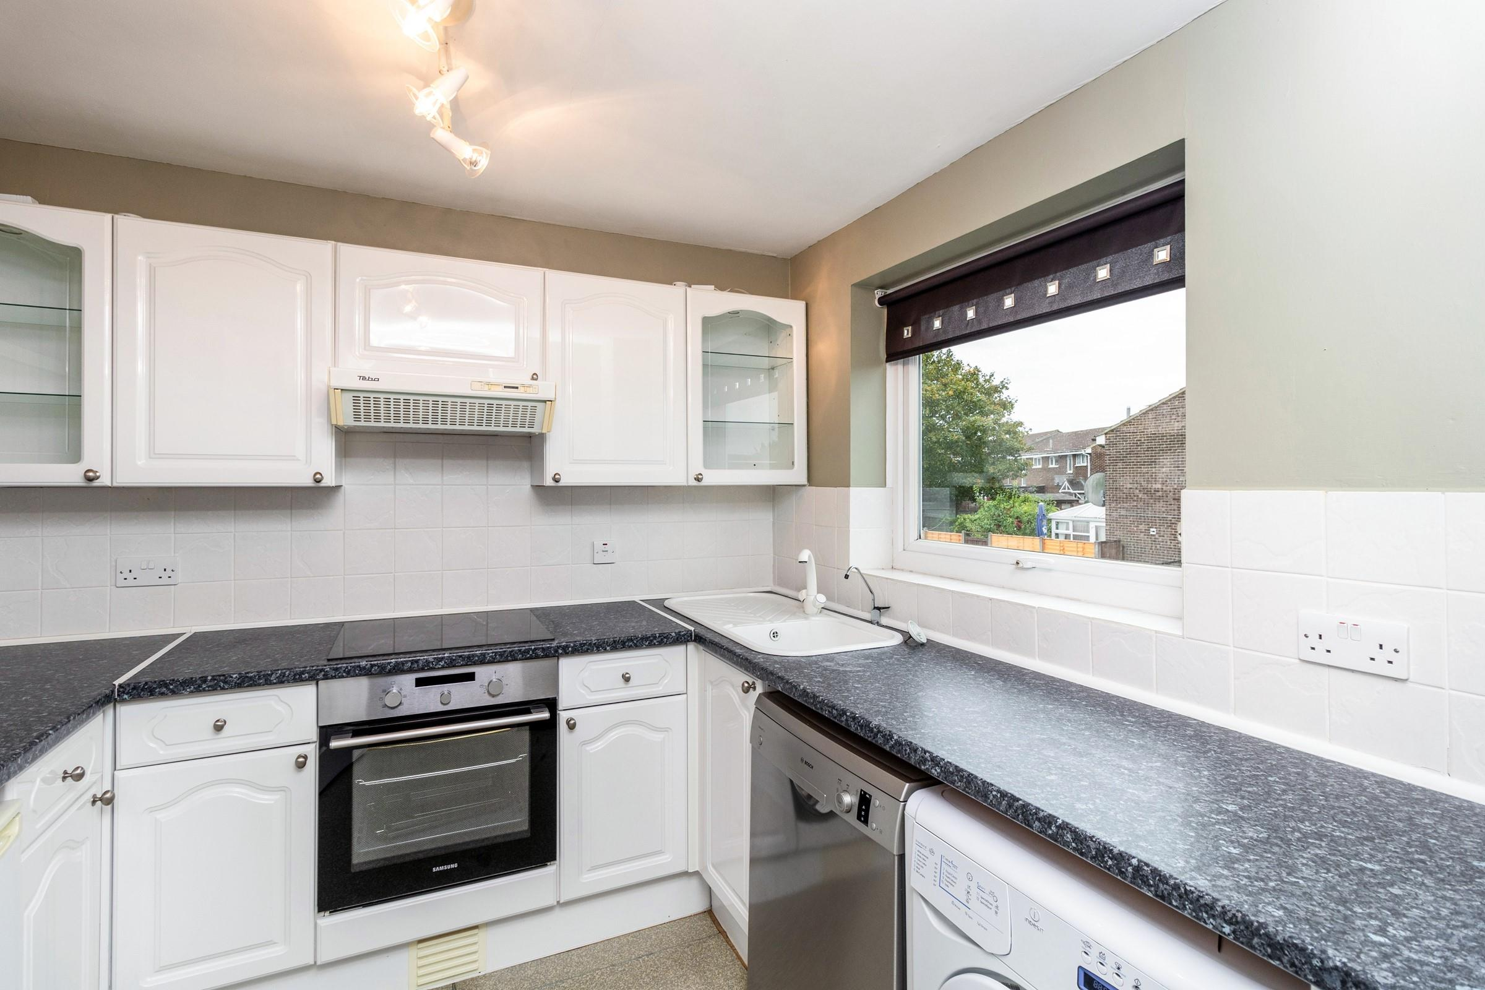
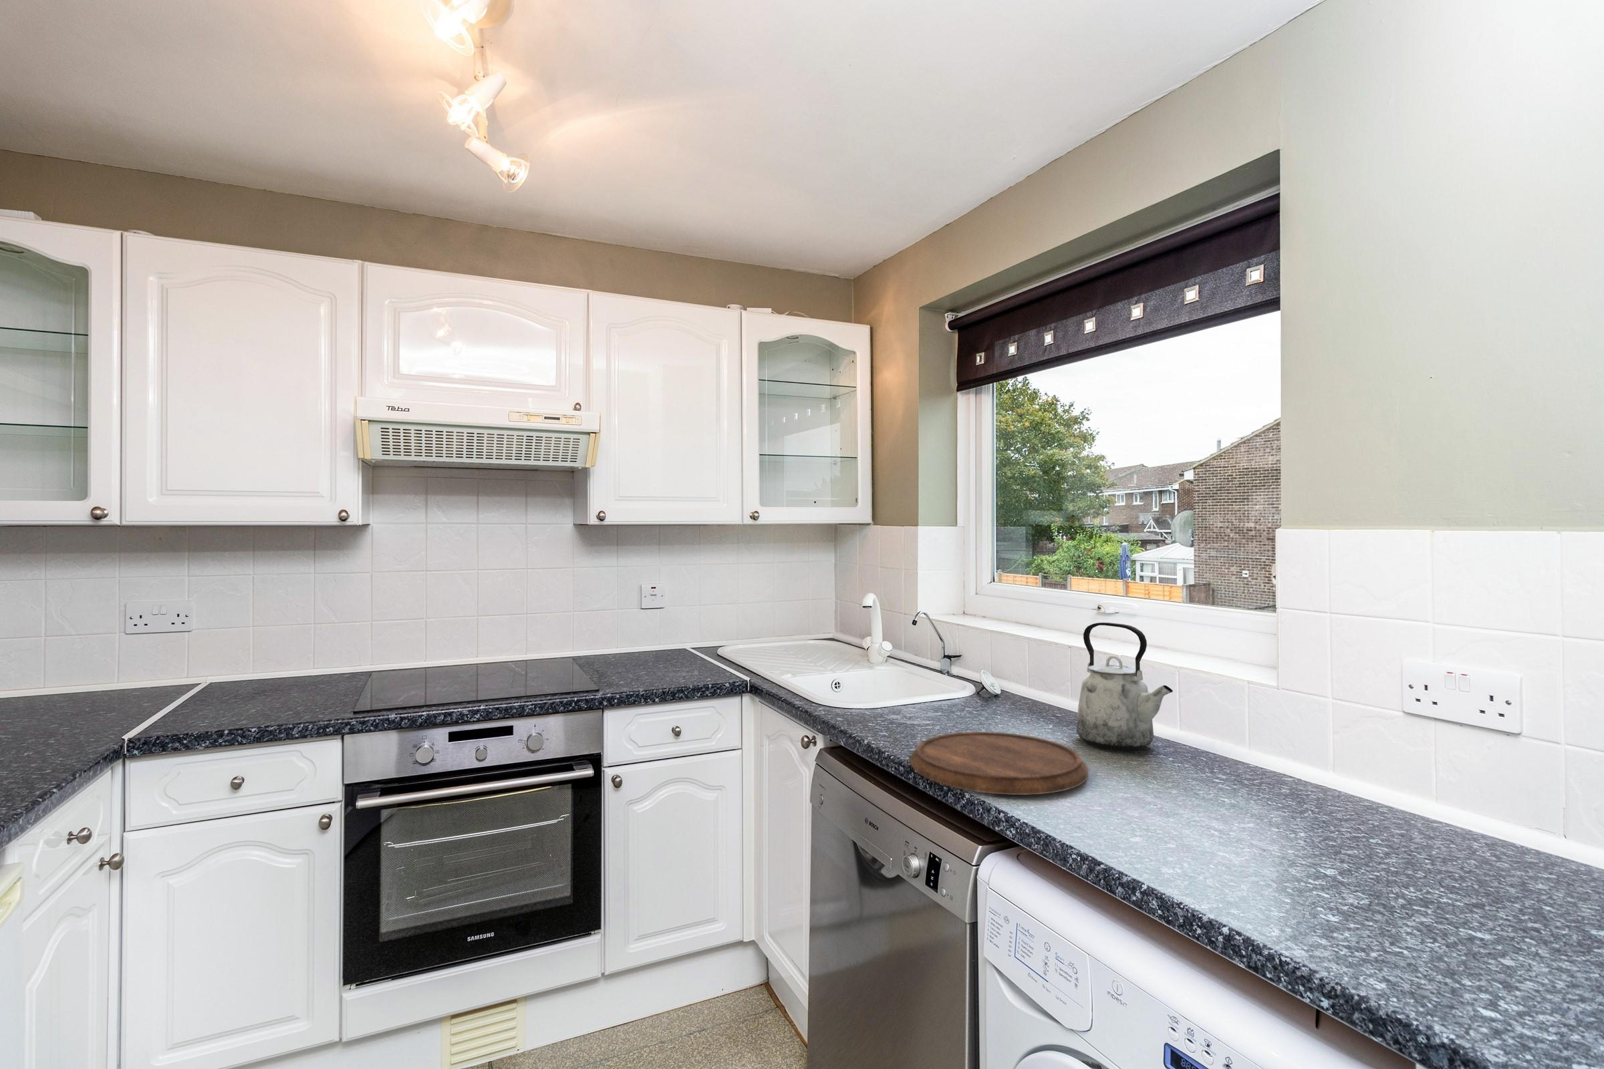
+ cutting board [909,731,1088,796]
+ kettle [1076,622,1173,750]
